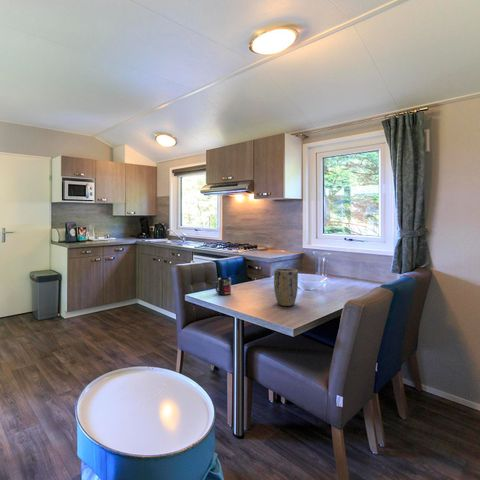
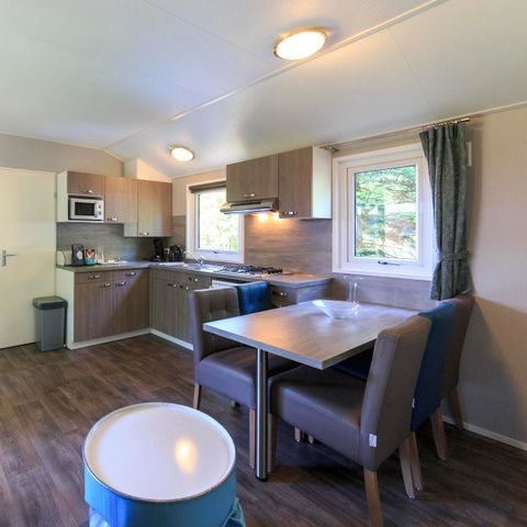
- mug [214,277,232,296]
- plant pot [273,268,299,307]
